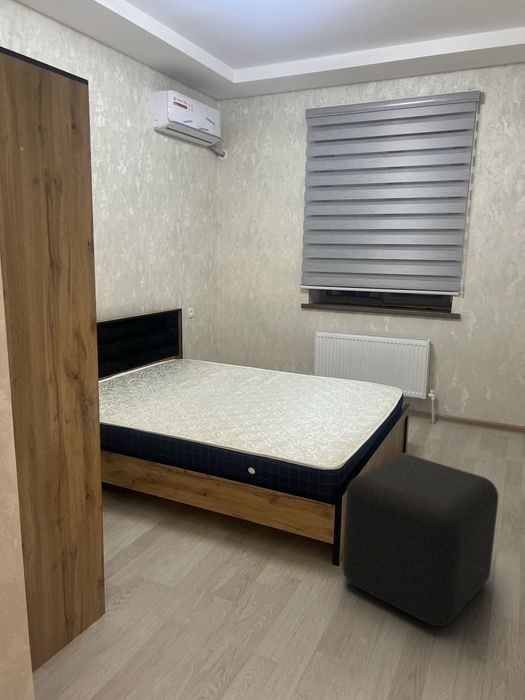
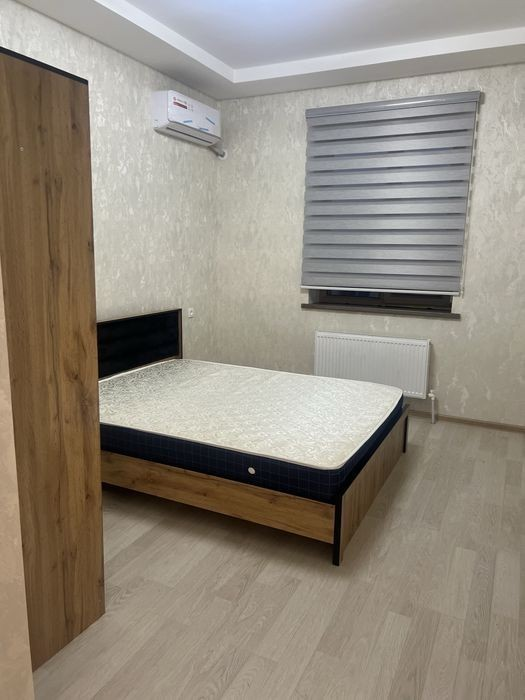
- cube [341,453,499,627]
